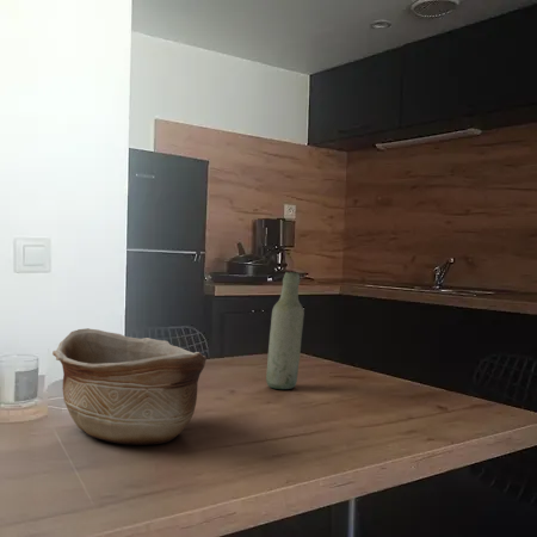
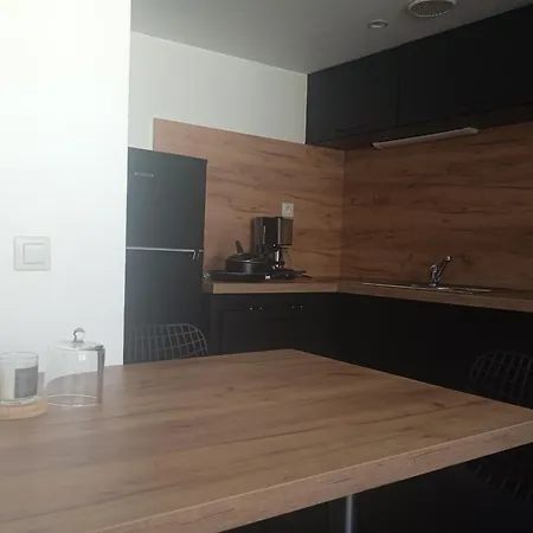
- ceramic bowl [51,327,208,446]
- bottle [265,271,305,390]
